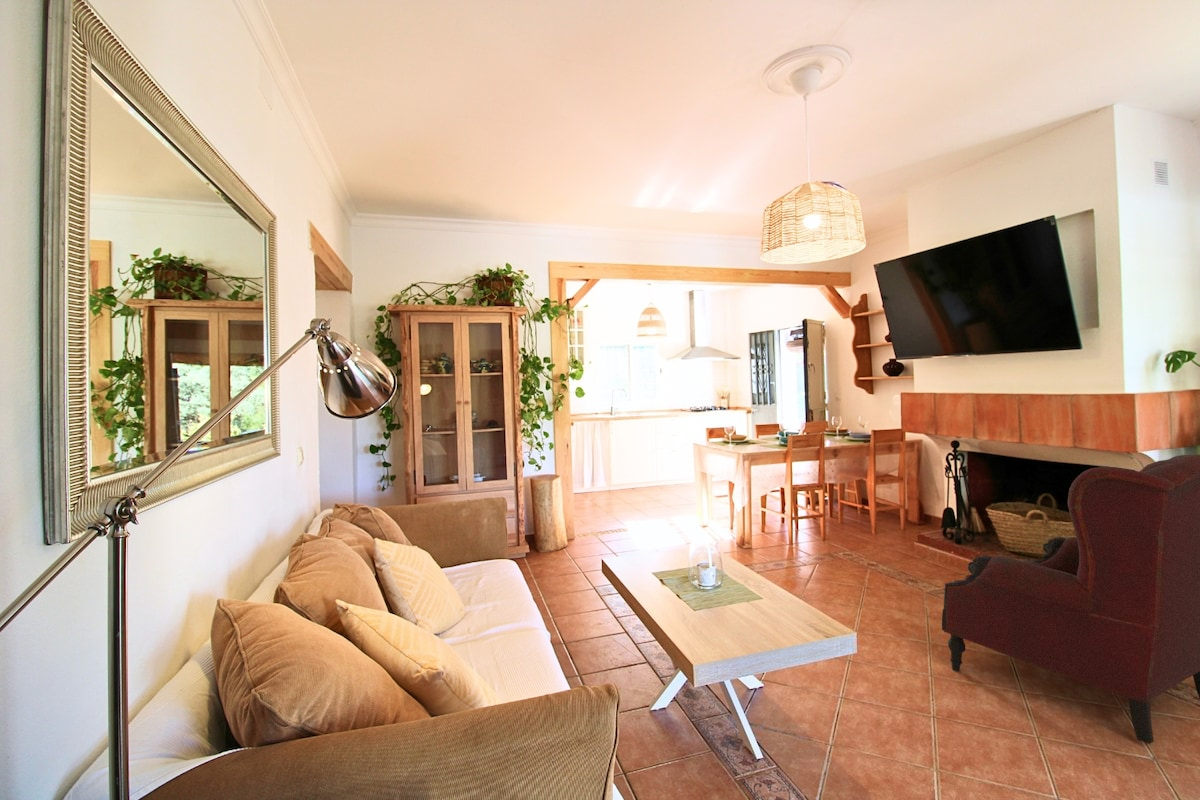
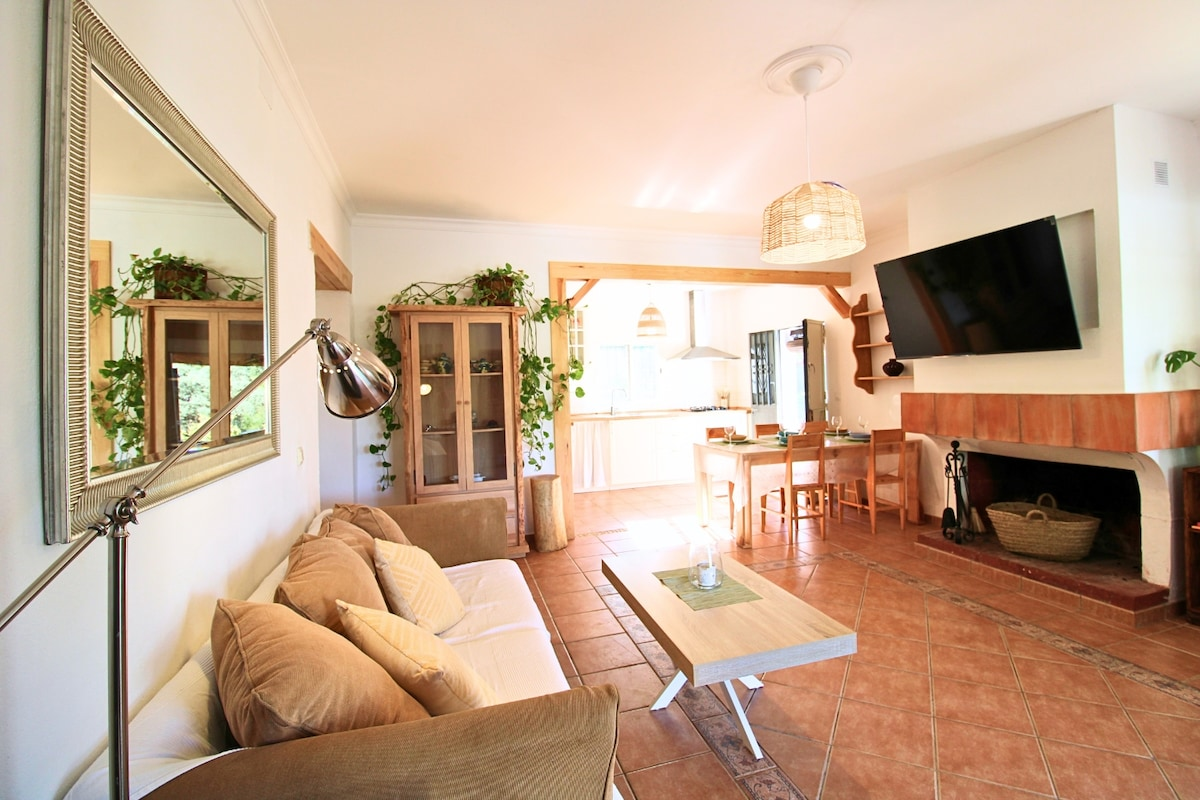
- armchair [941,453,1200,745]
